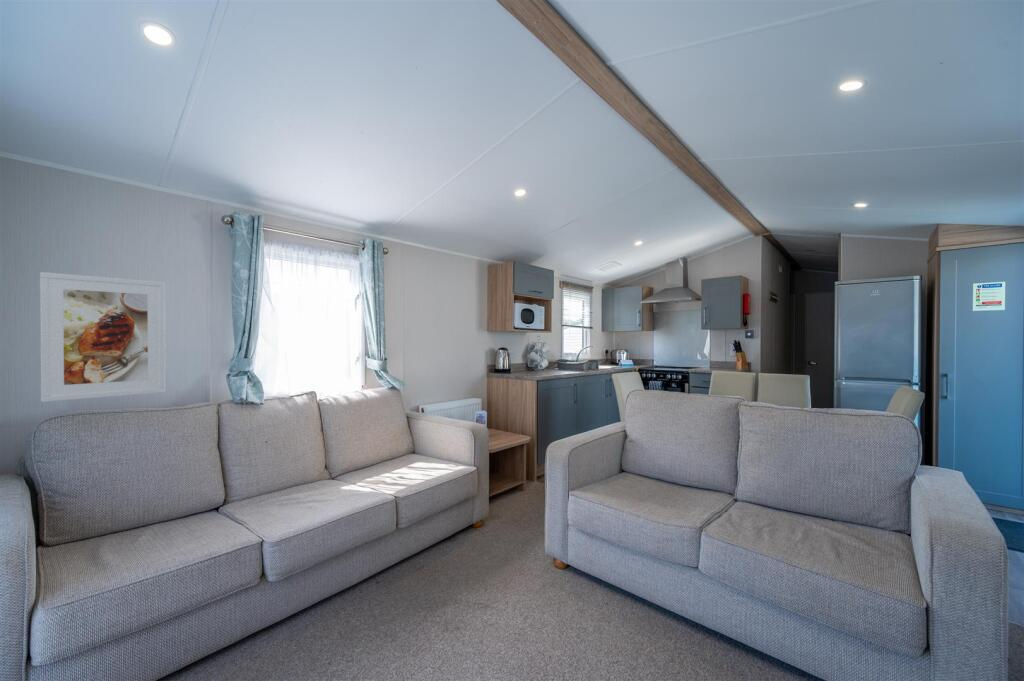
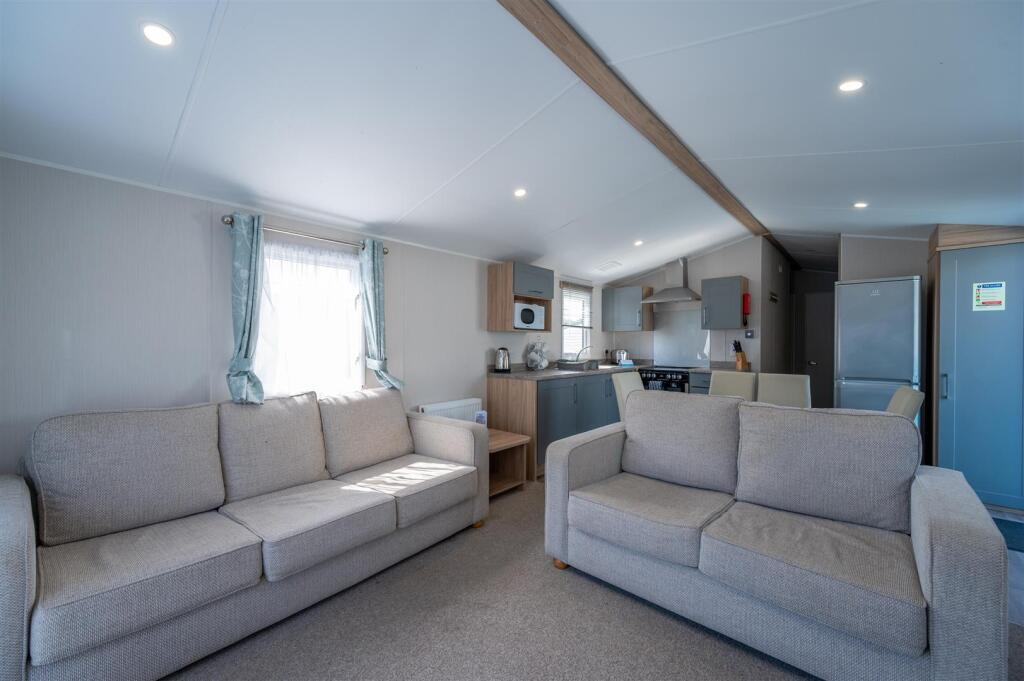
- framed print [39,271,166,403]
